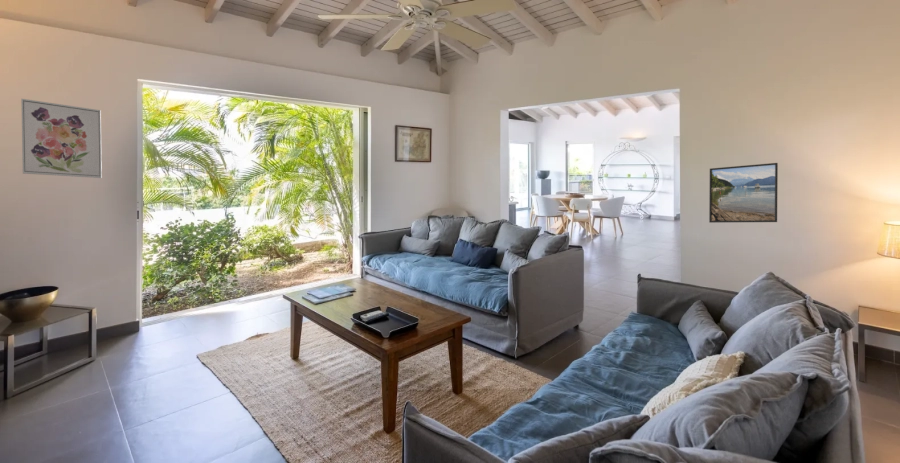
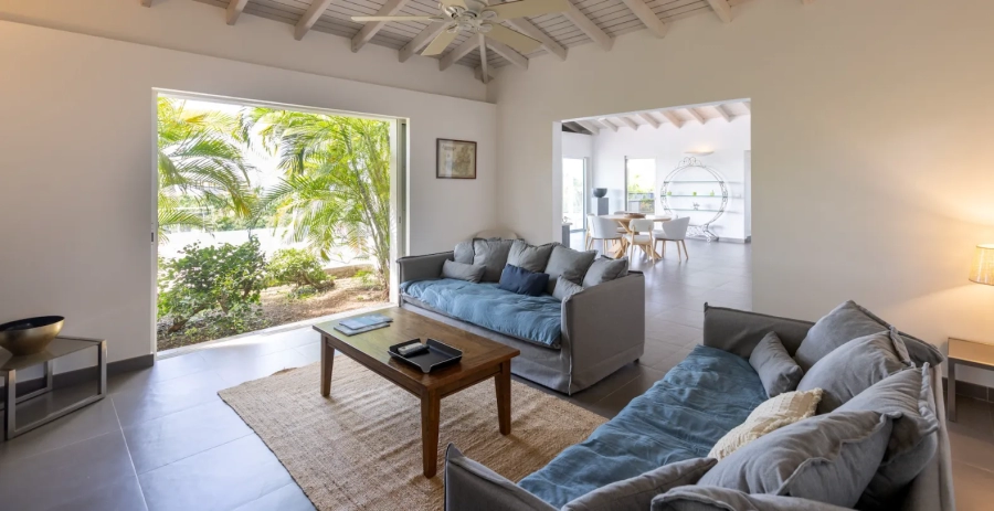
- wall art [20,98,103,179]
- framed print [708,162,779,224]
